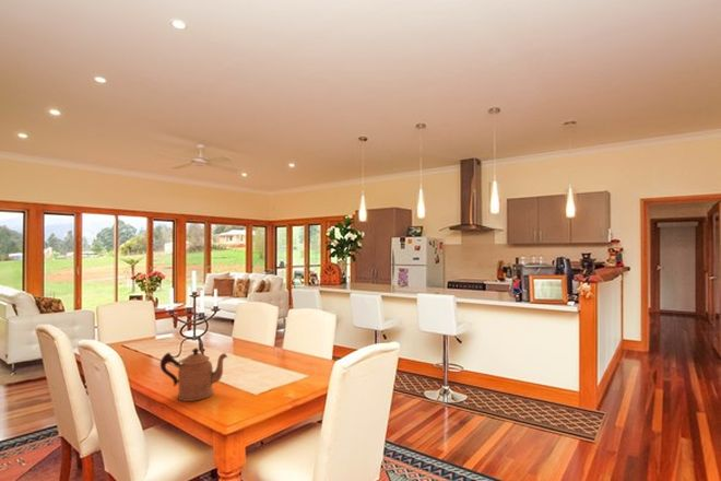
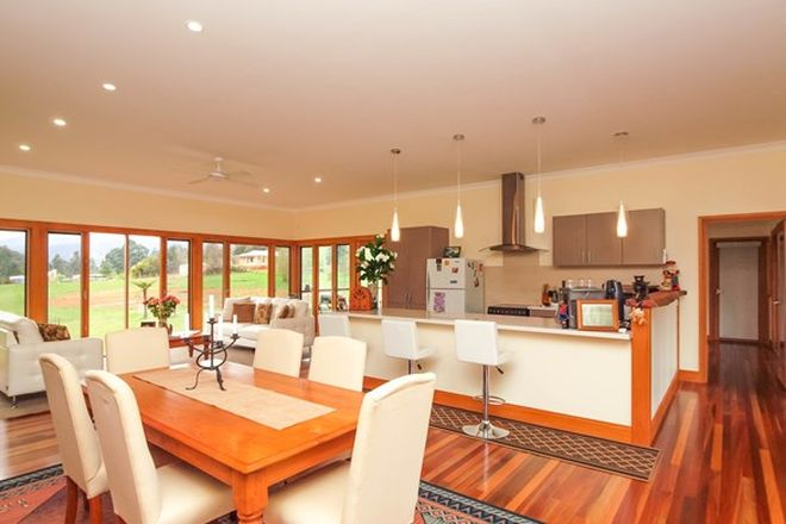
- coffeepot [159,347,228,402]
